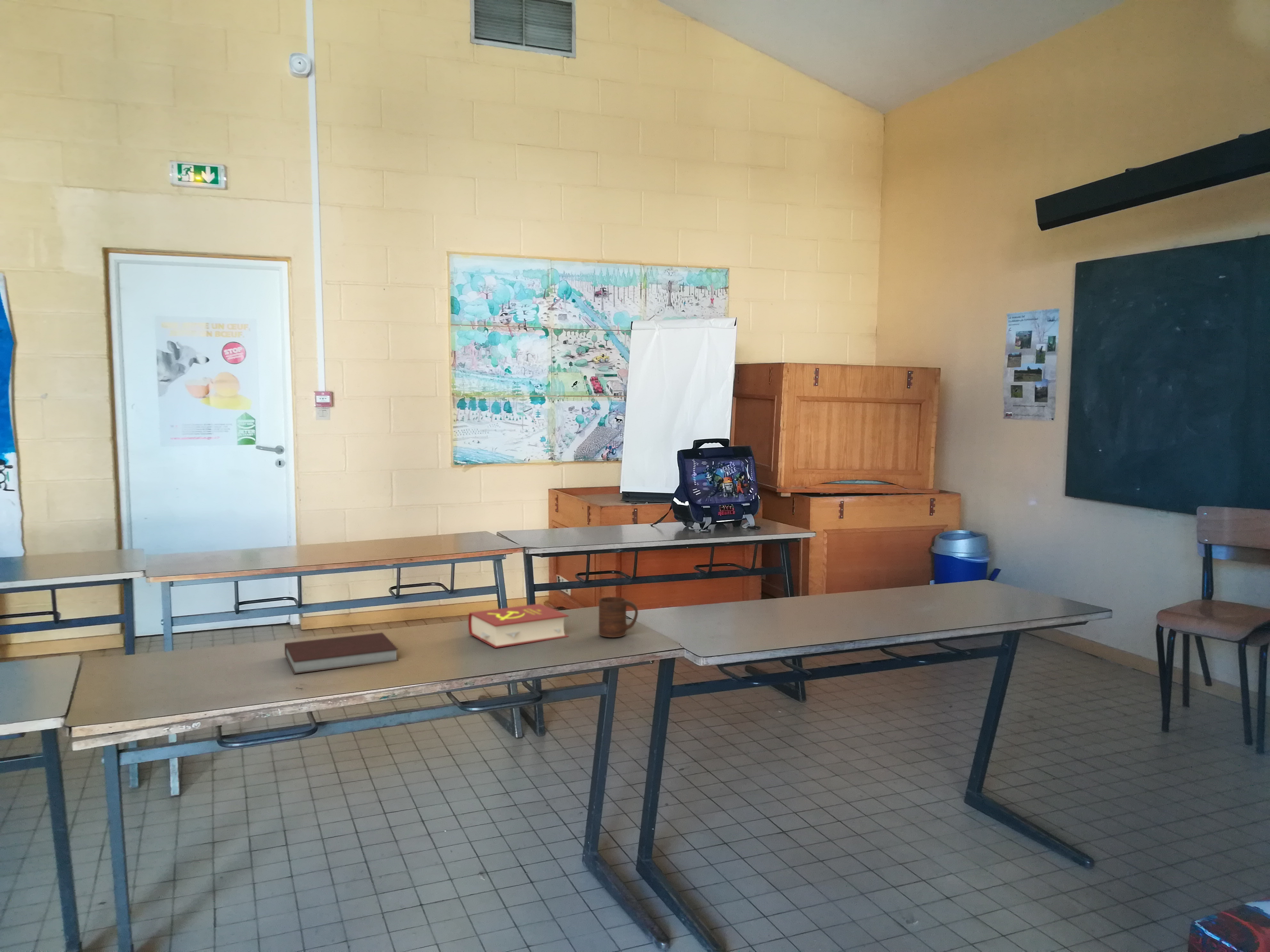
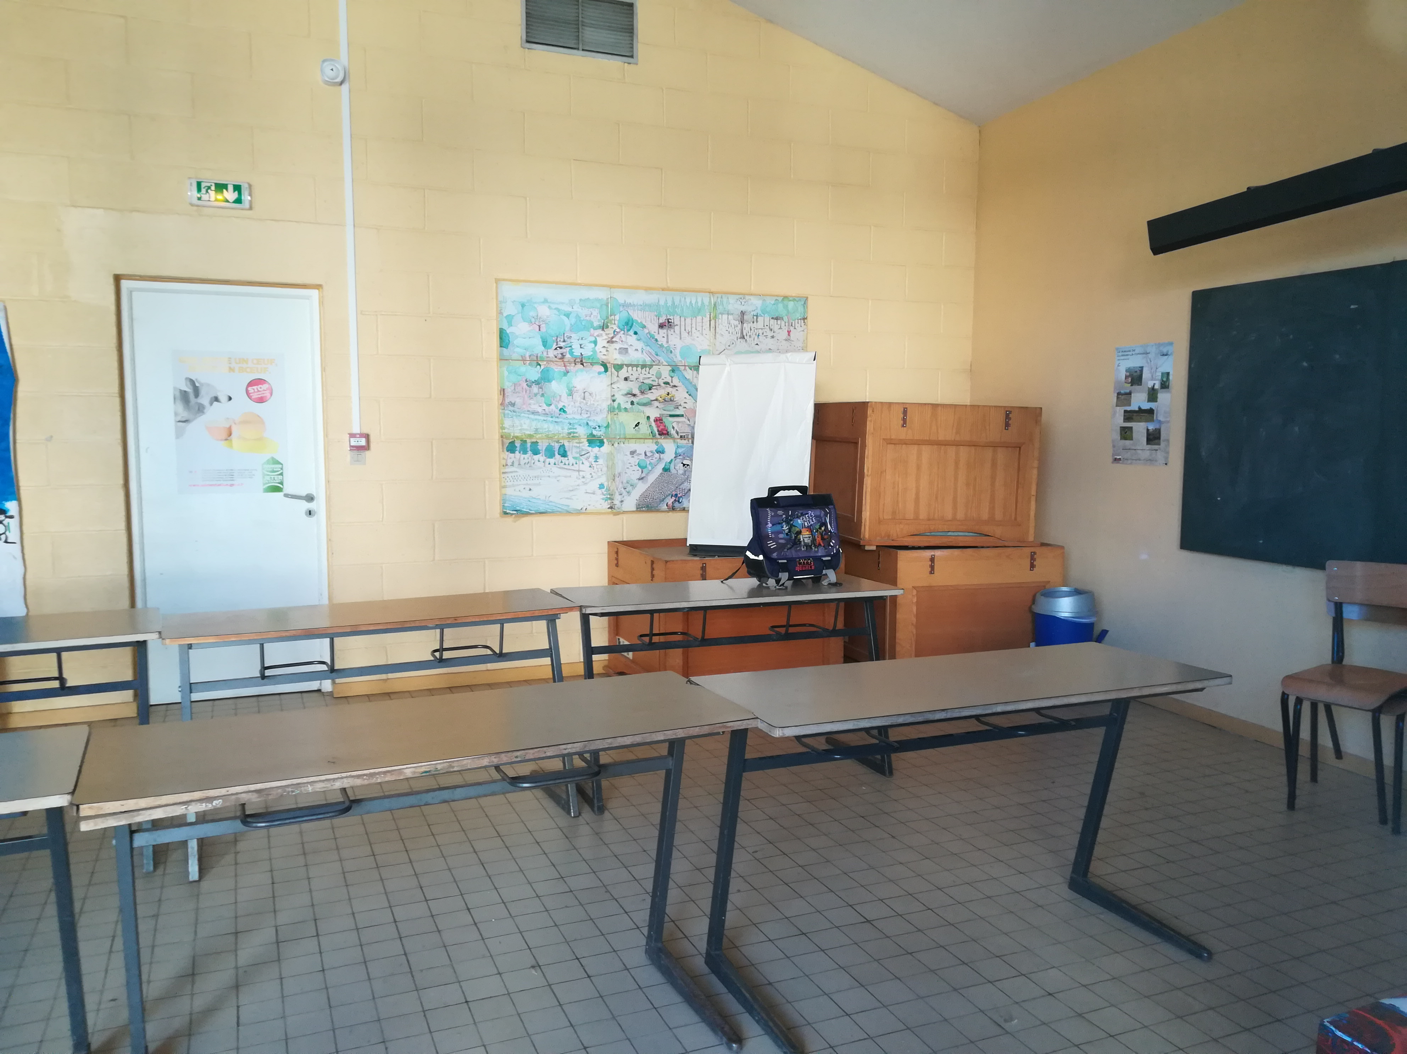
- notebook [284,632,399,674]
- book [468,603,569,648]
- cup [599,597,639,638]
